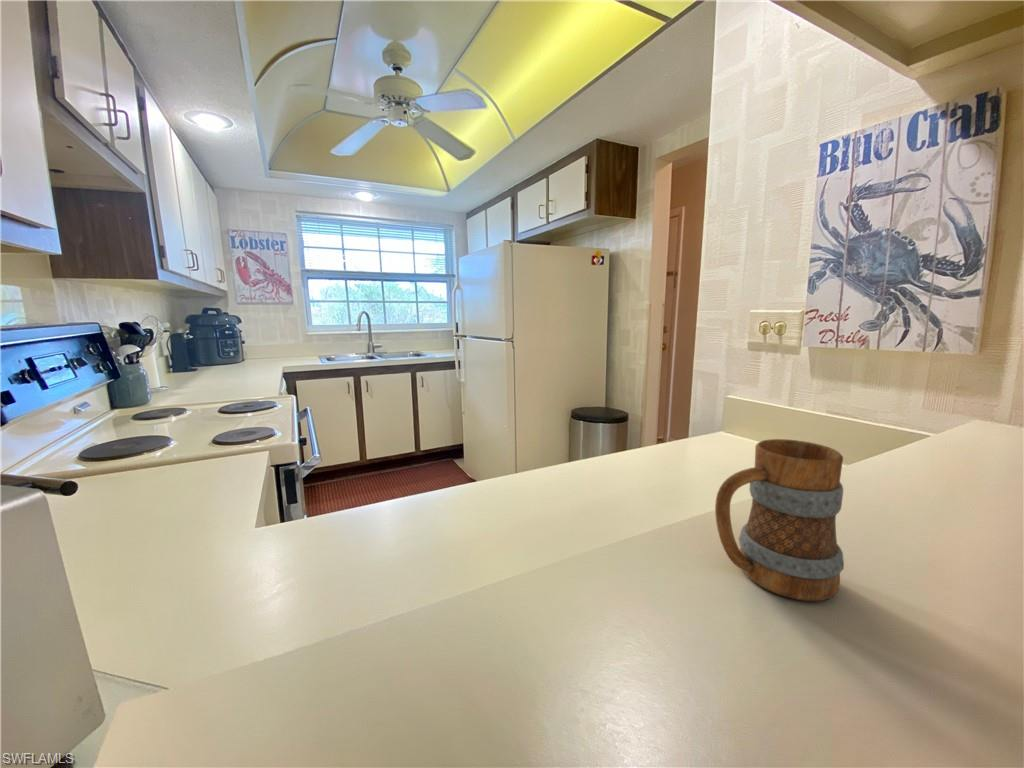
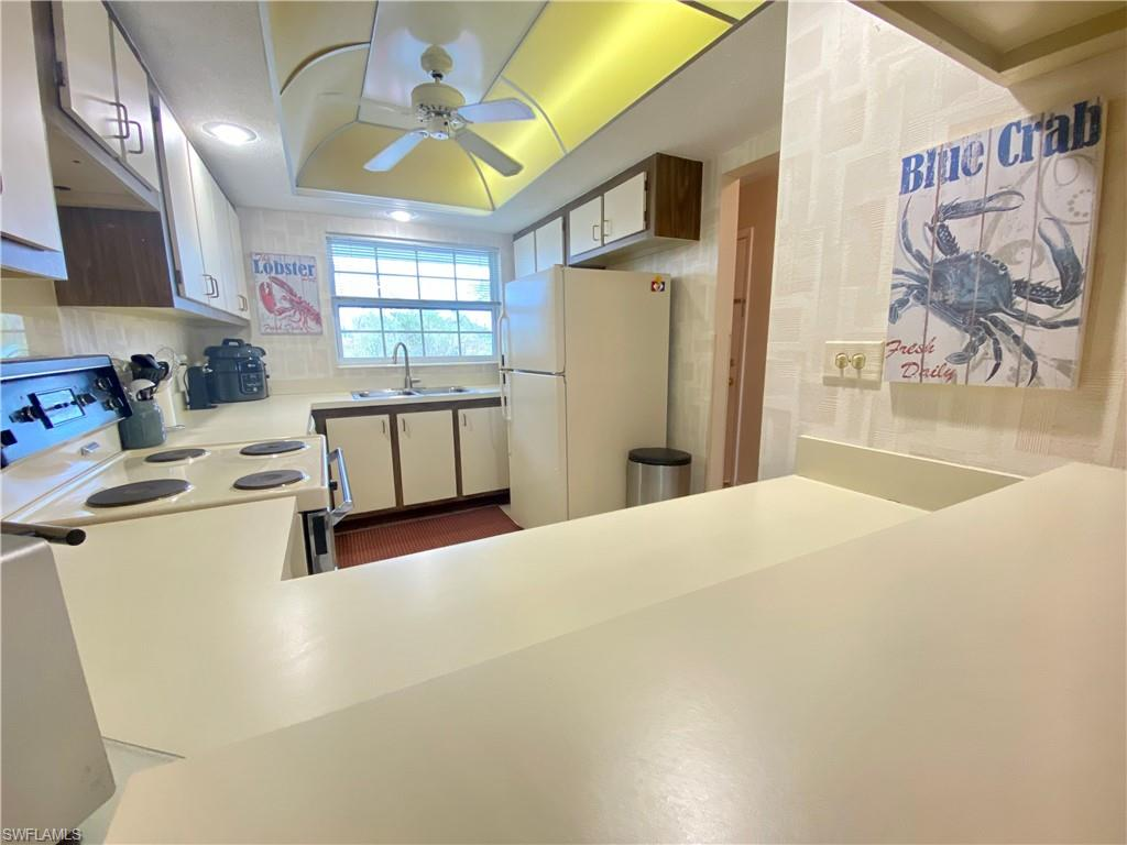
- mug [714,438,845,602]
